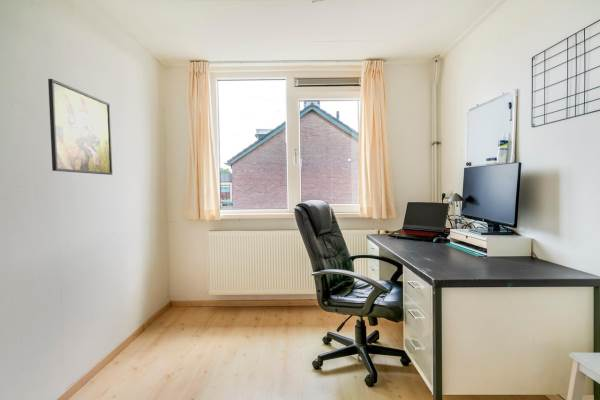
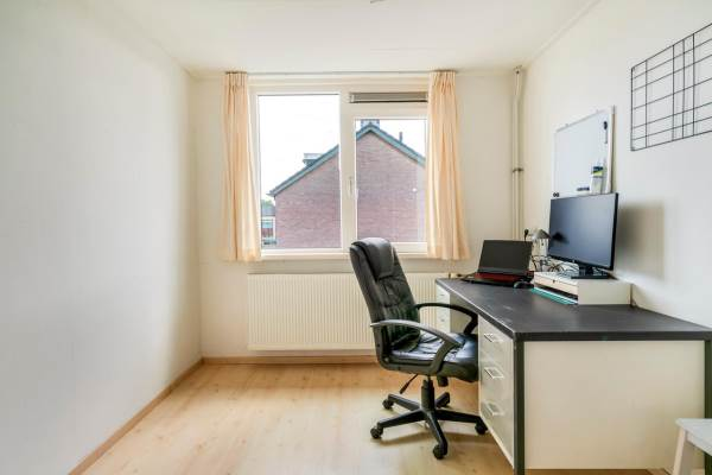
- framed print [47,78,113,176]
